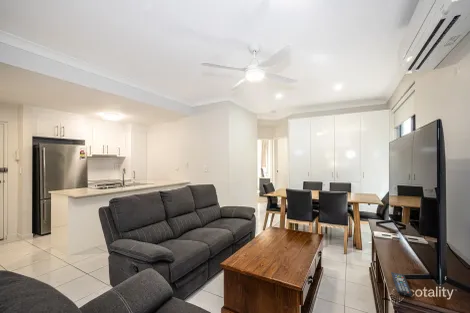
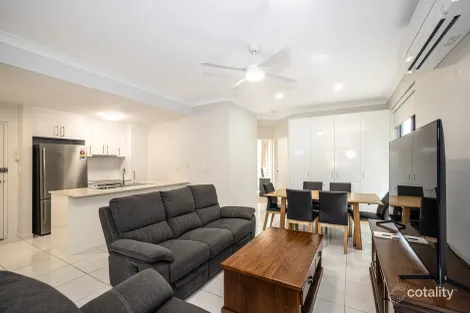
- remote control [390,271,413,297]
